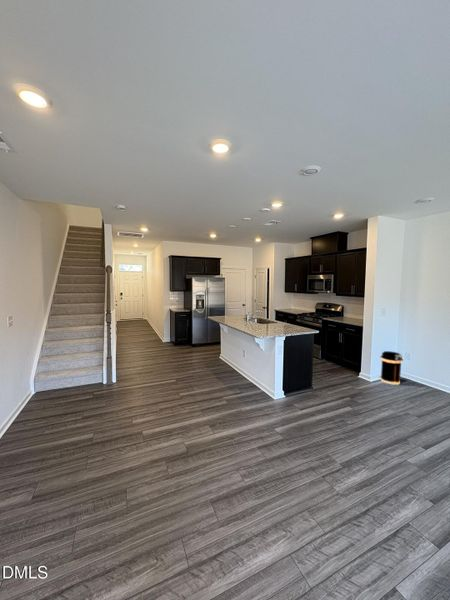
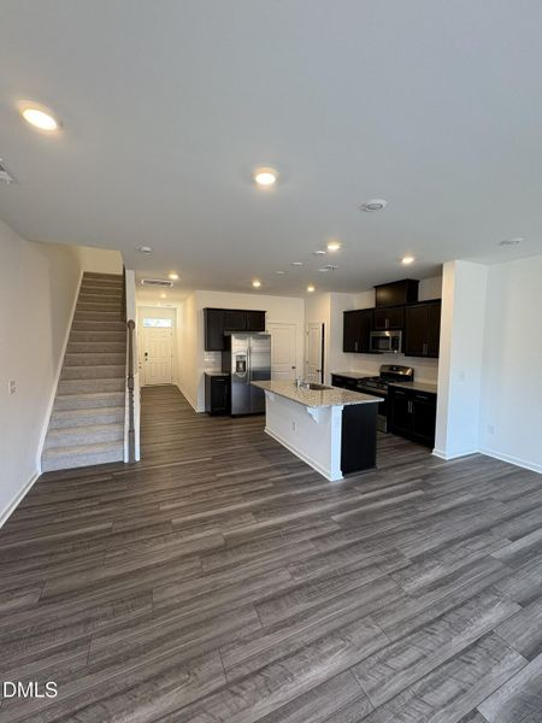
- trash can [380,350,404,386]
